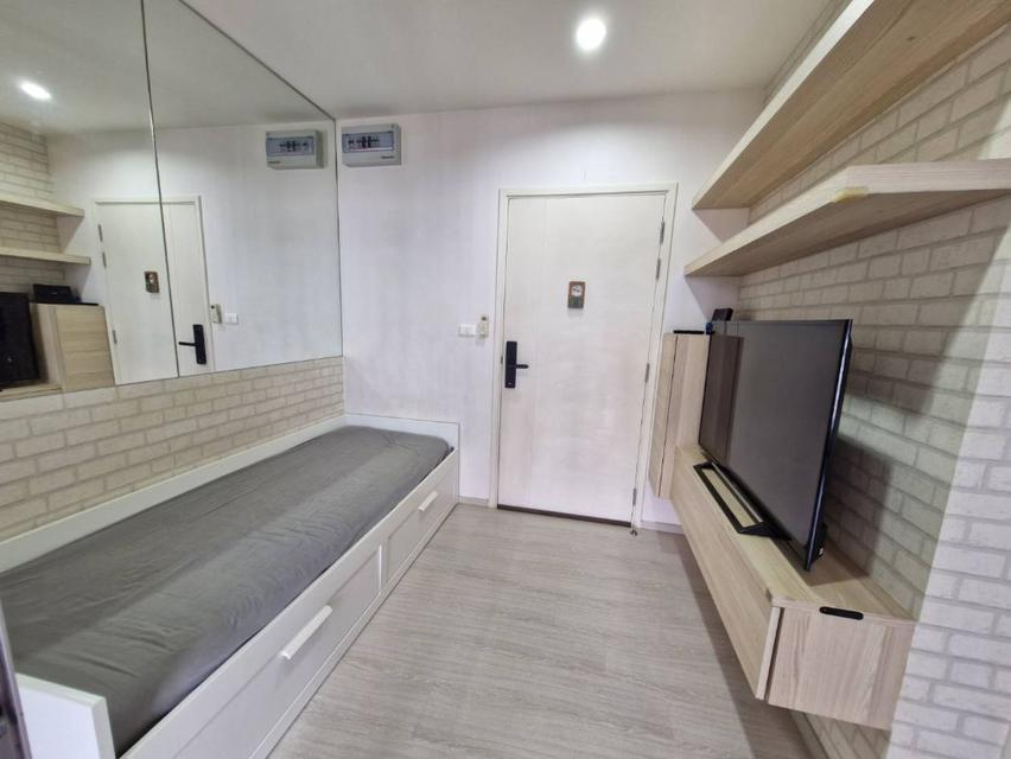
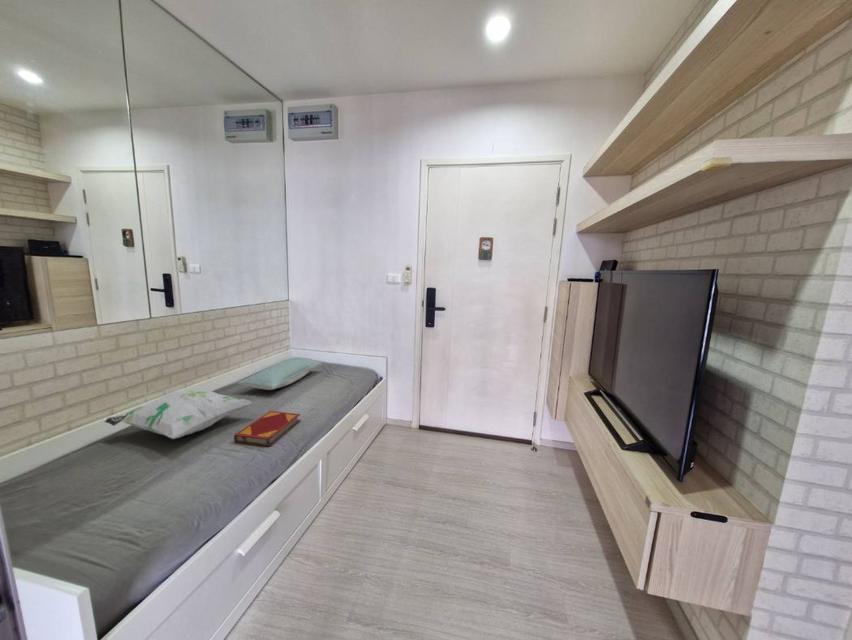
+ decorative pillow [104,388,254,440]
+ pillow [237,356,323,391]
+ hardback book [233,410,301,447]
